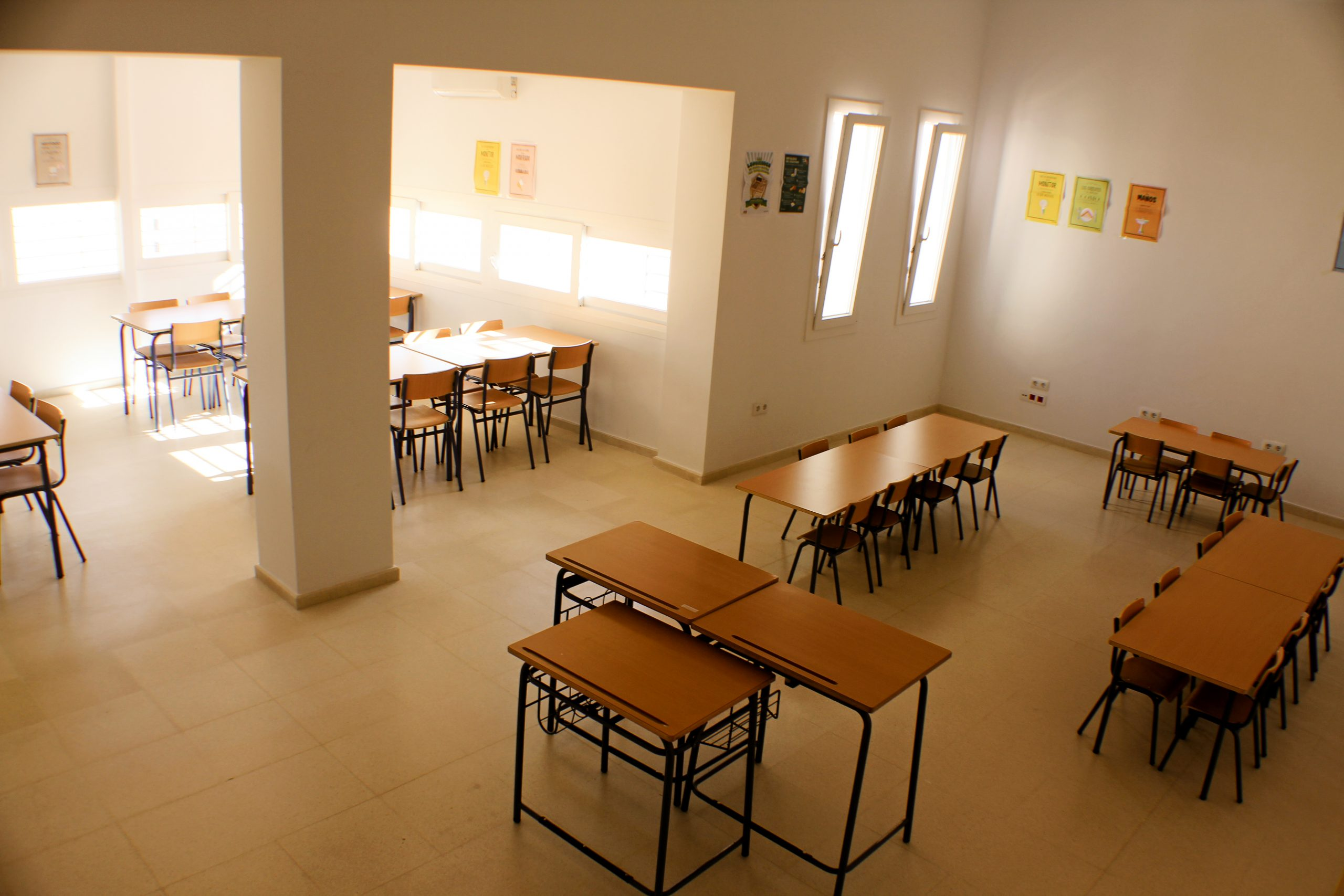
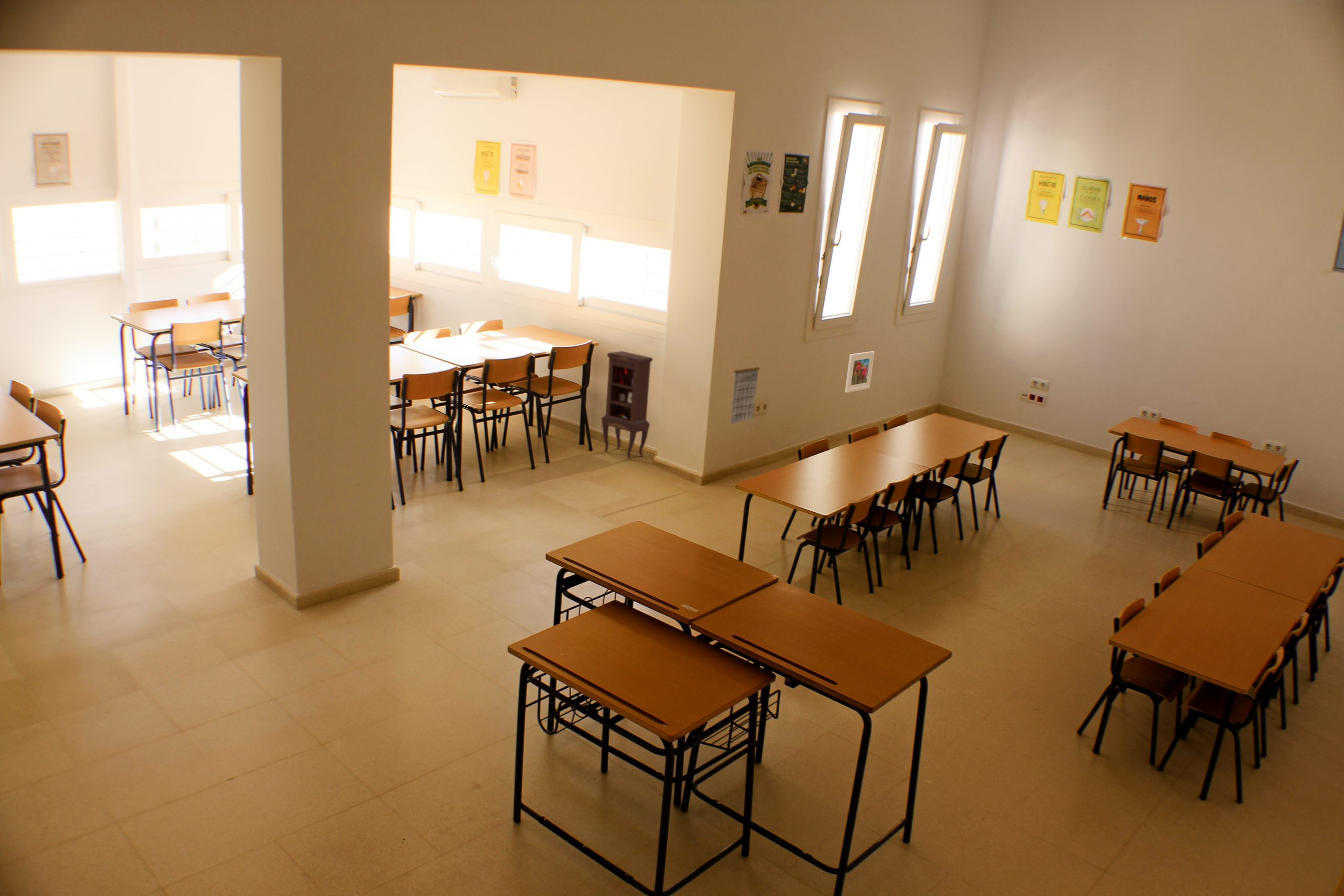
+ cabinet [601,351,654,460]
+ calendar [730,355,760,425]
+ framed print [844,351,875,393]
